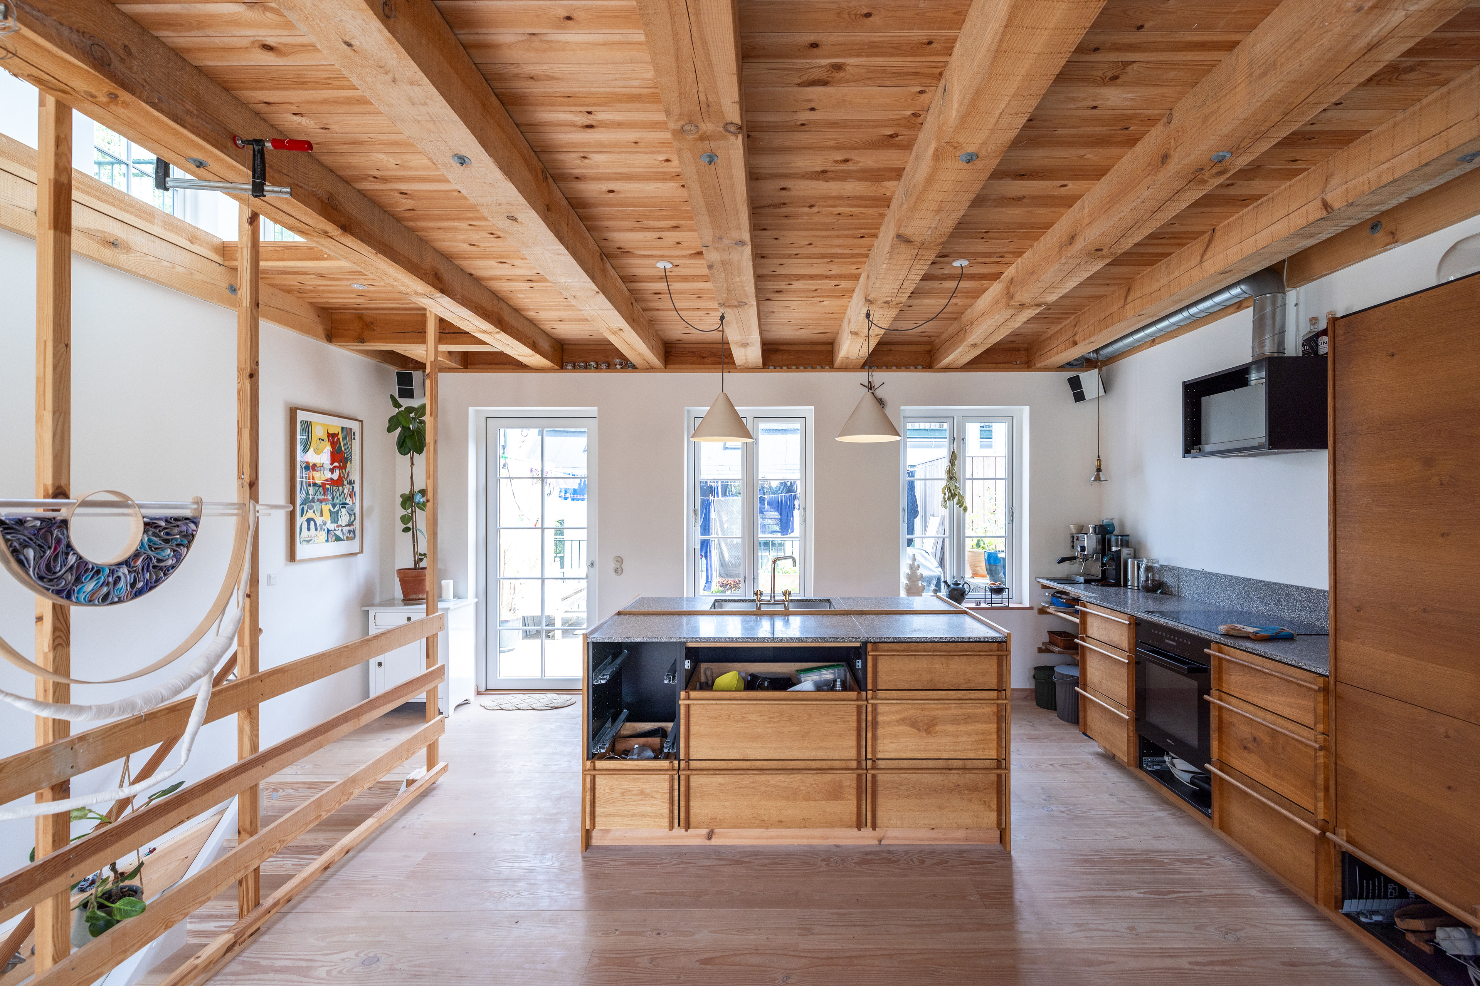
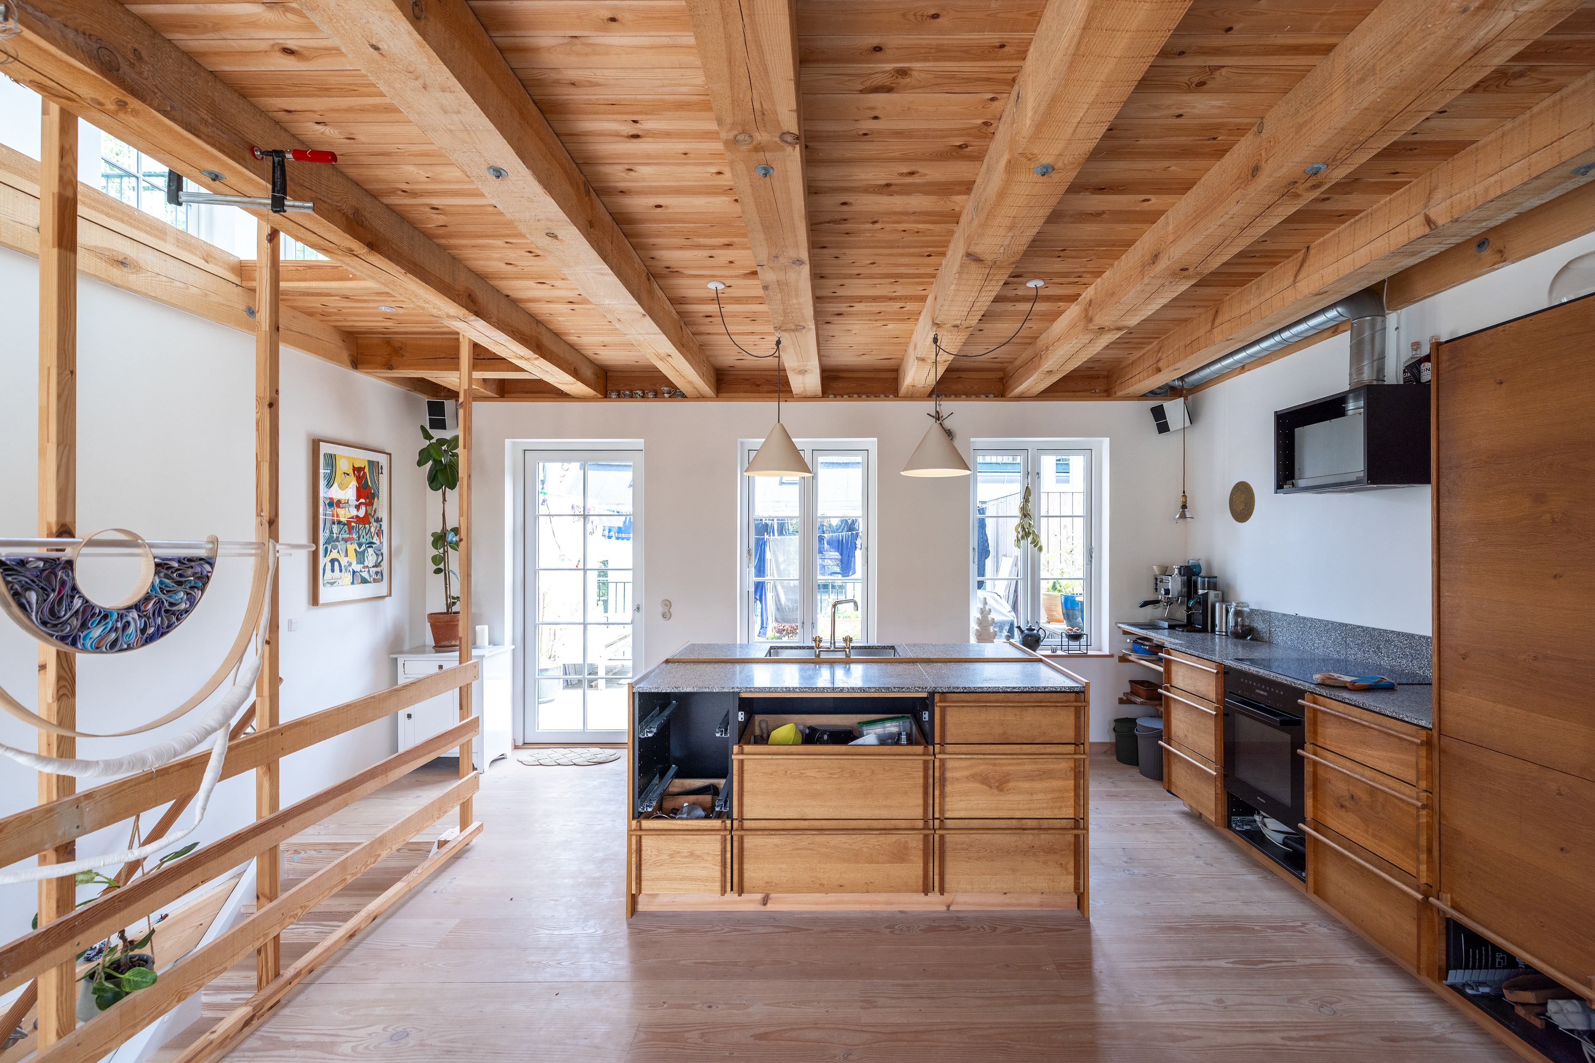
+ decorative plate [1228,480,1256,523]
